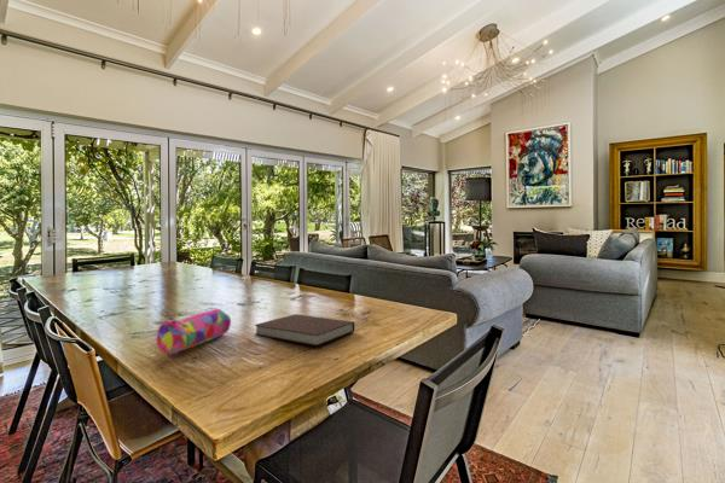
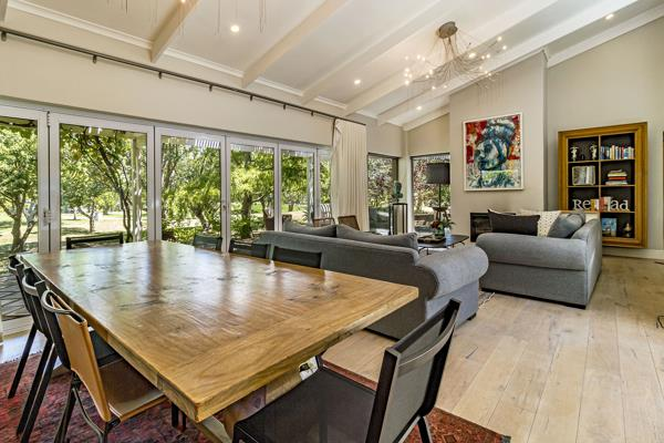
- pencil case [156,308,232,355]
- notebook [254,313,355,347]
